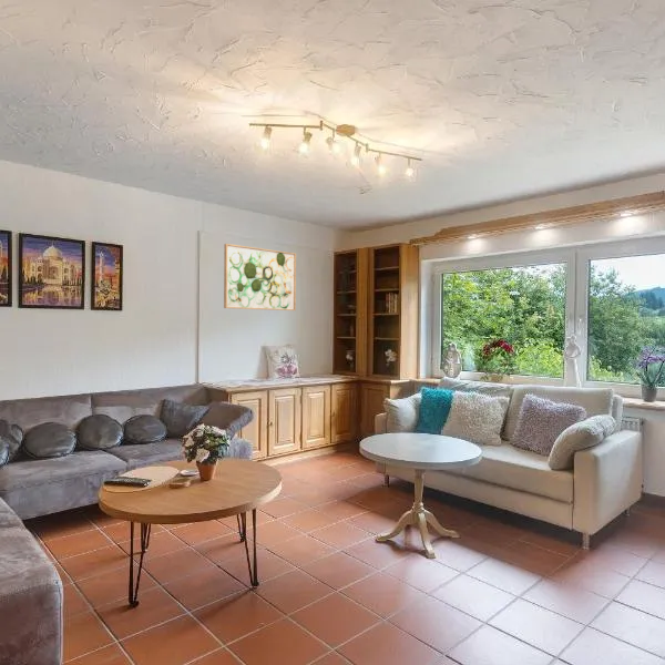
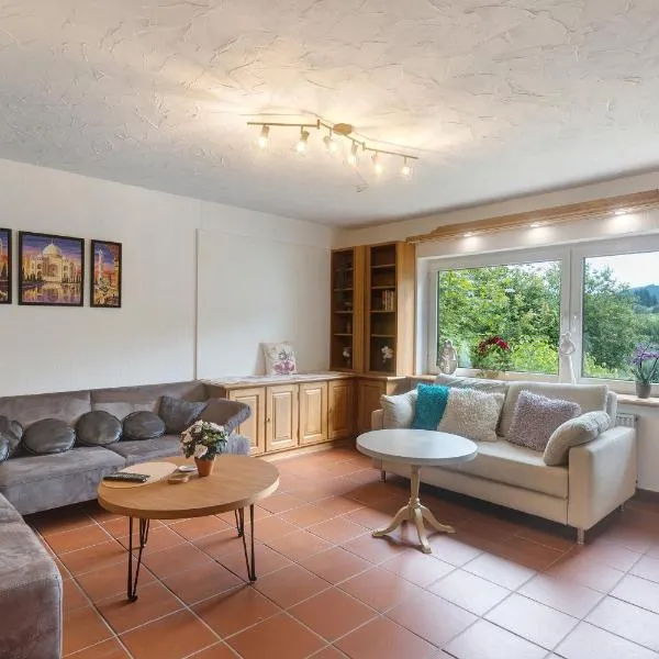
- wall art [223,243,297,311]
